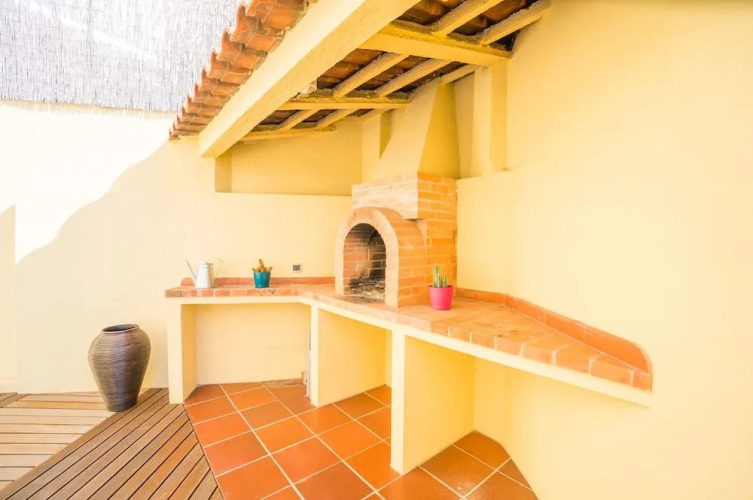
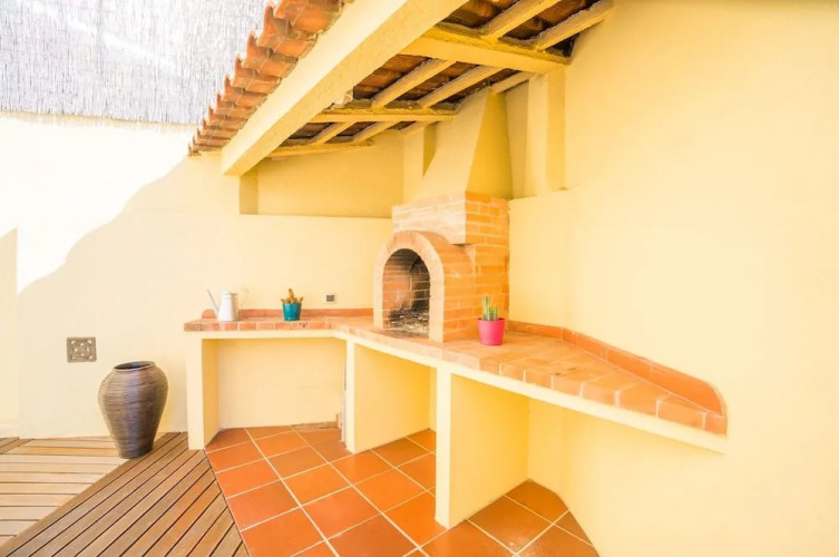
+ wall ornament [66,335,98,364]
